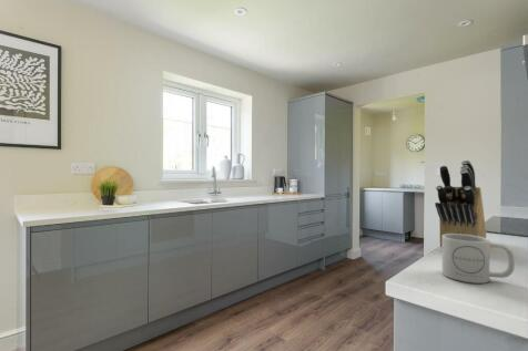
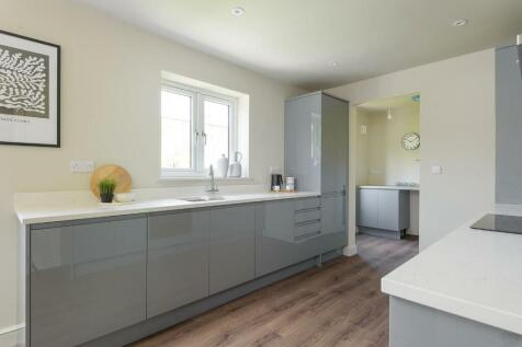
- knife block [434,159,487,248]
- mug [441,234,516,285]
